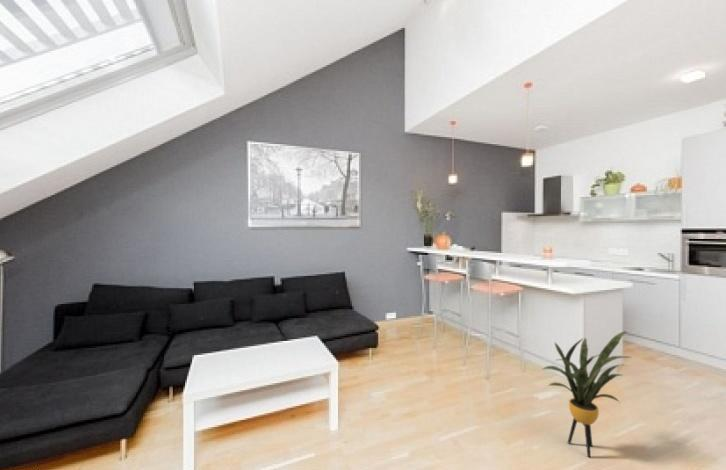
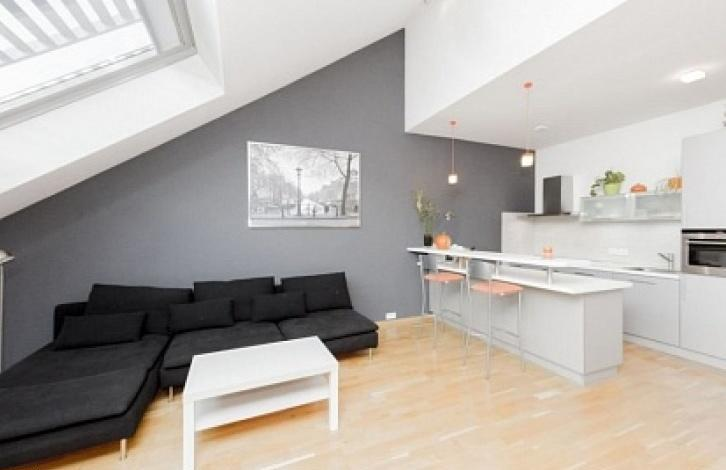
- house plant [542,330,631,458]
